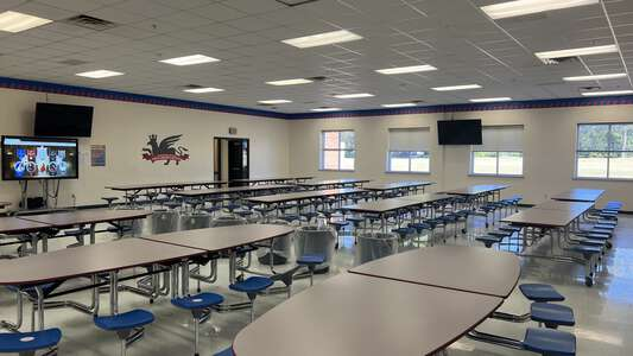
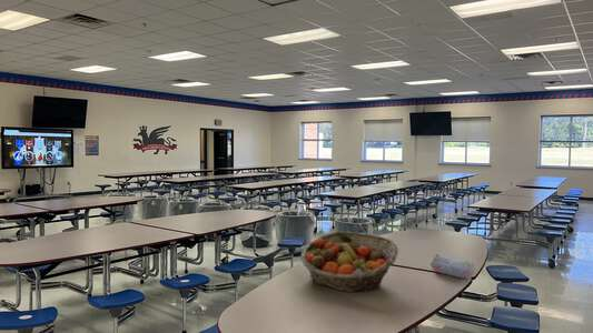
+ fruit basket [299,231,399,293]
+ pencil case [429,253,475,281]
